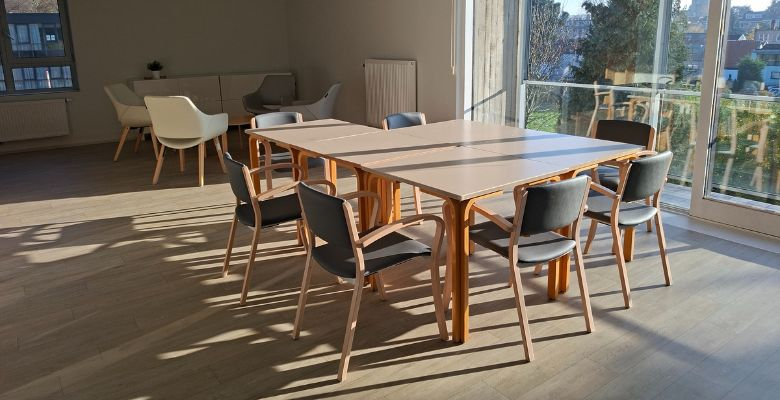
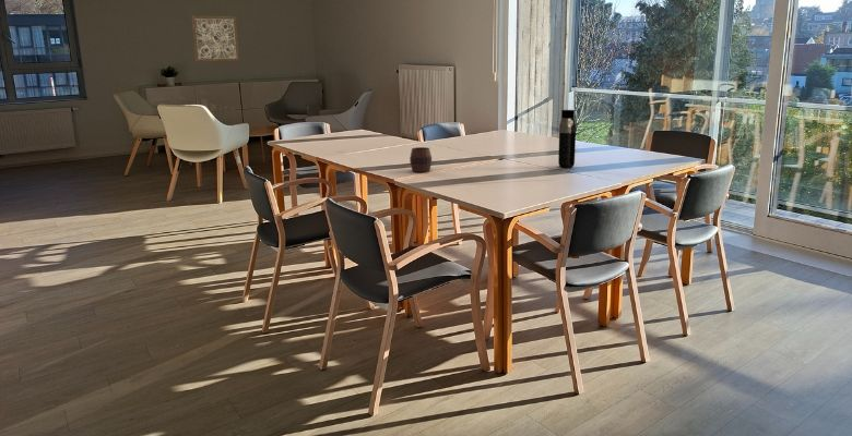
+ cup [409,146,433,173]
+ wall art [191,15,240,62]
+ water bottle [557,109,577,169]
